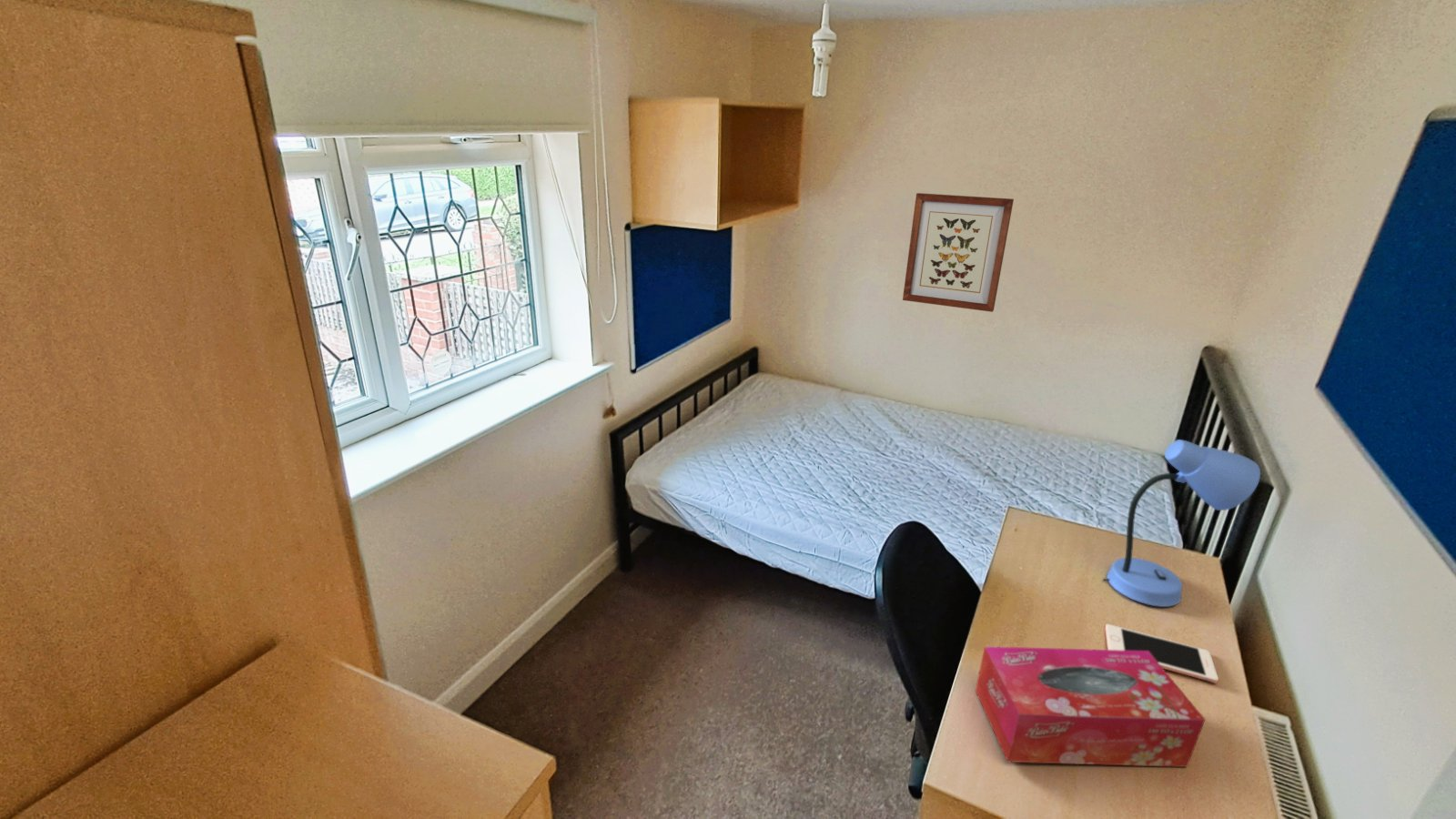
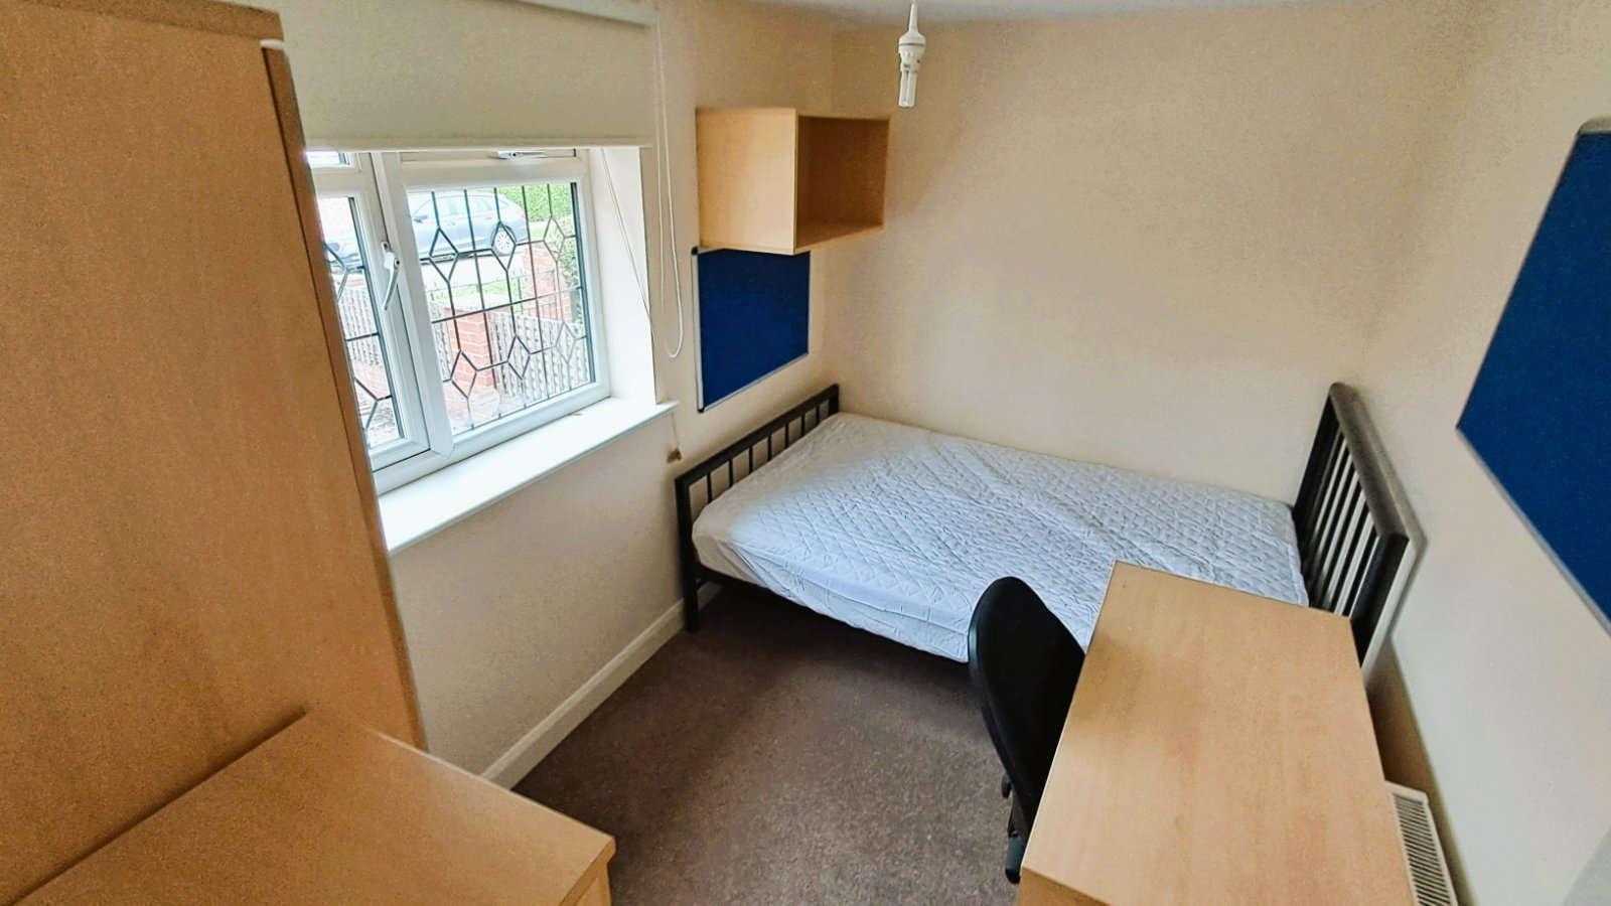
- desk lamp [1102,439,1261,608]
- tissue box [975,645,1207,768]
- wall art [902,192,1015,313]
- cell phone [1104,623,1219,684]
